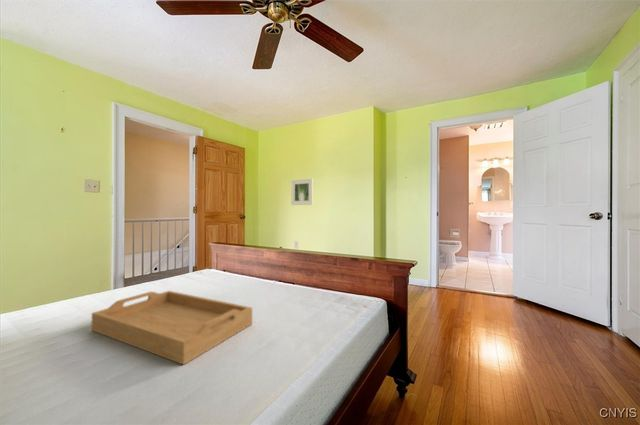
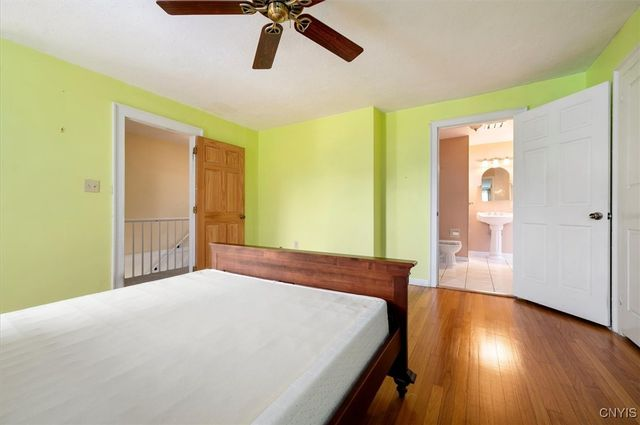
- serving tray [91,290,253,366]
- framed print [290,178,314,206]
